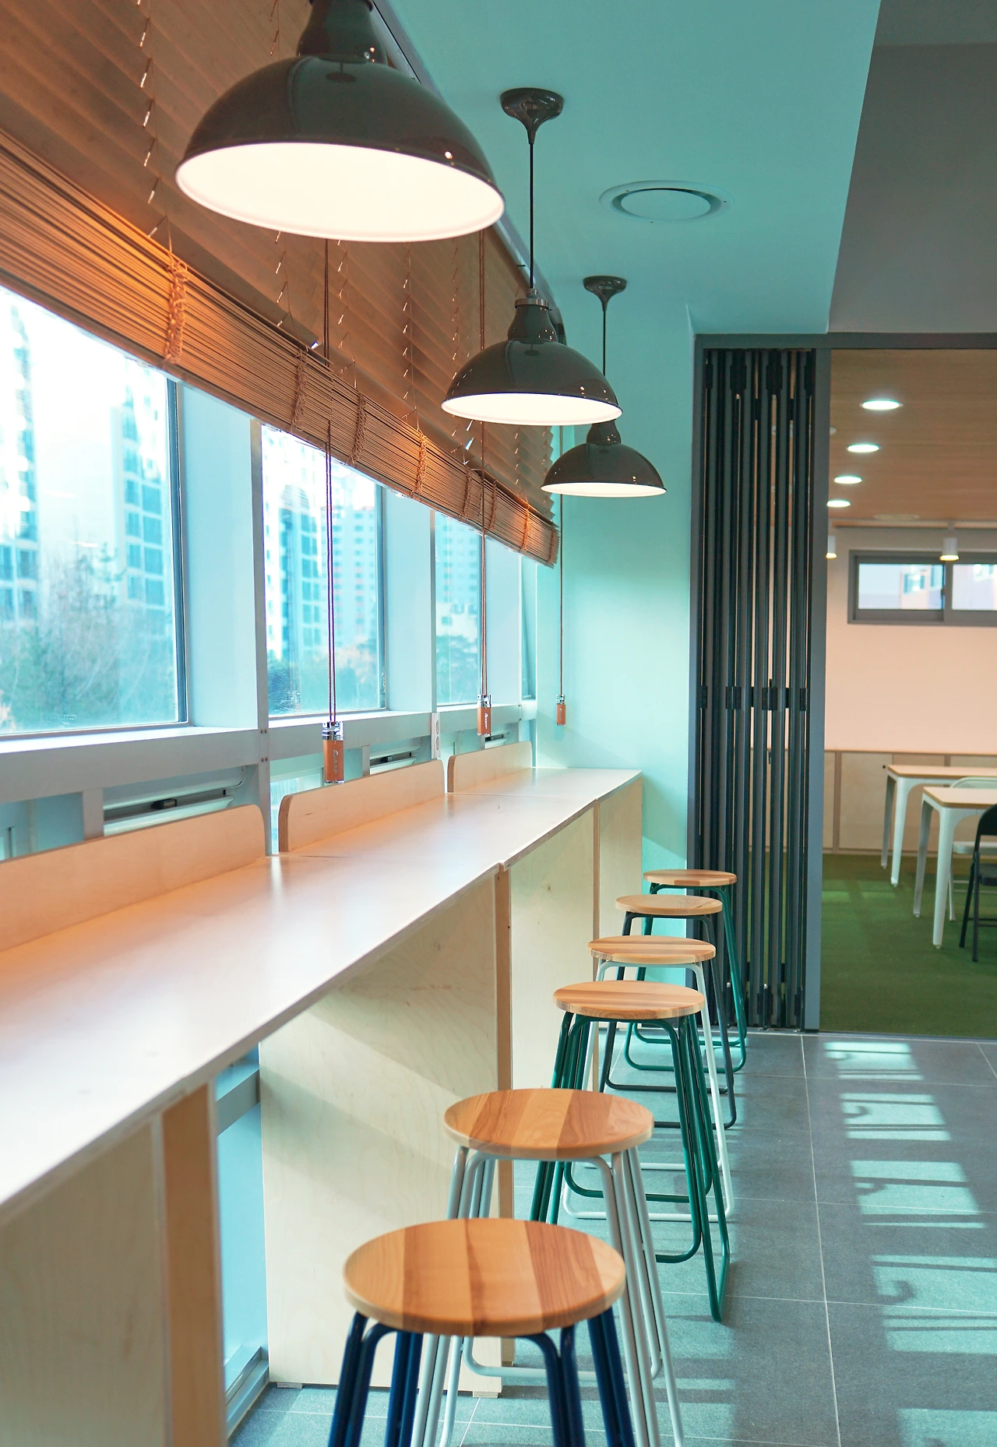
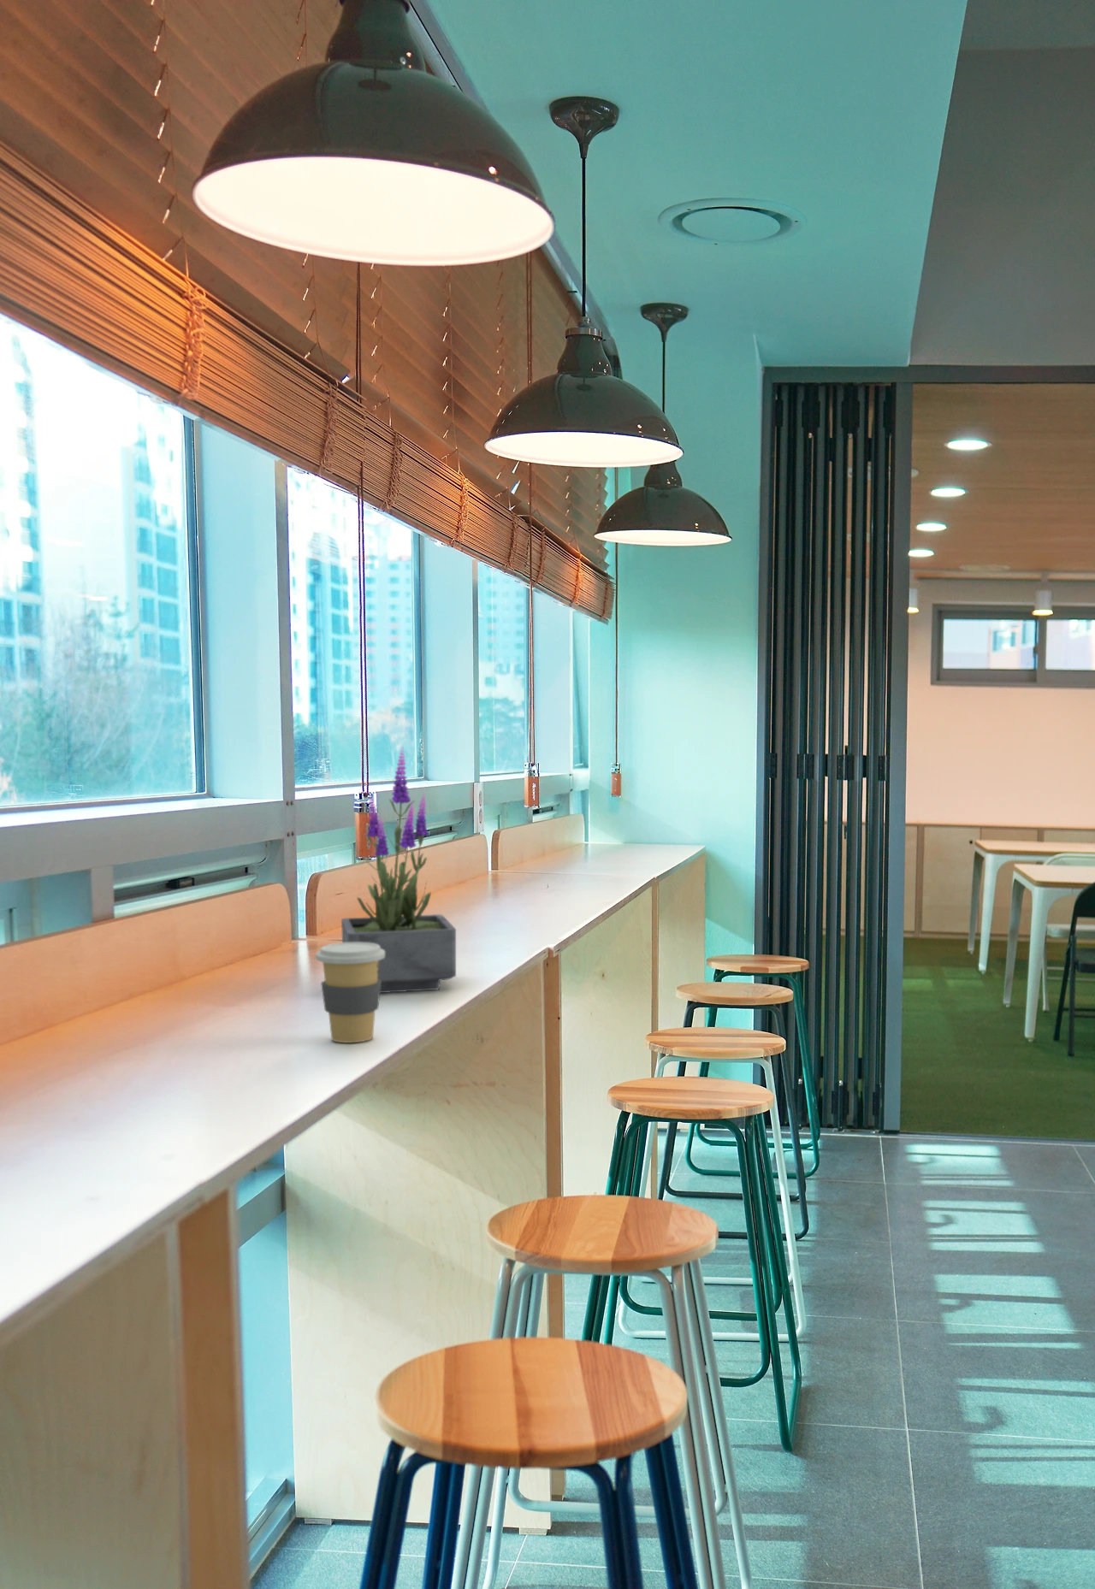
+ potted plant [340,746,456,994]
+ coffee cup [315,942,385,1043]
